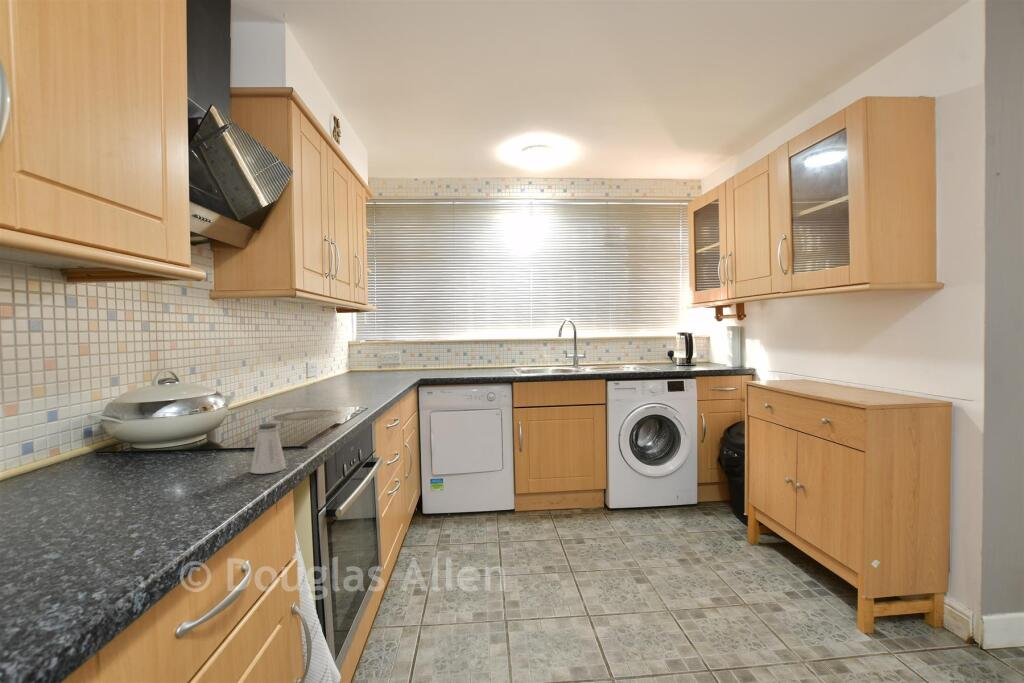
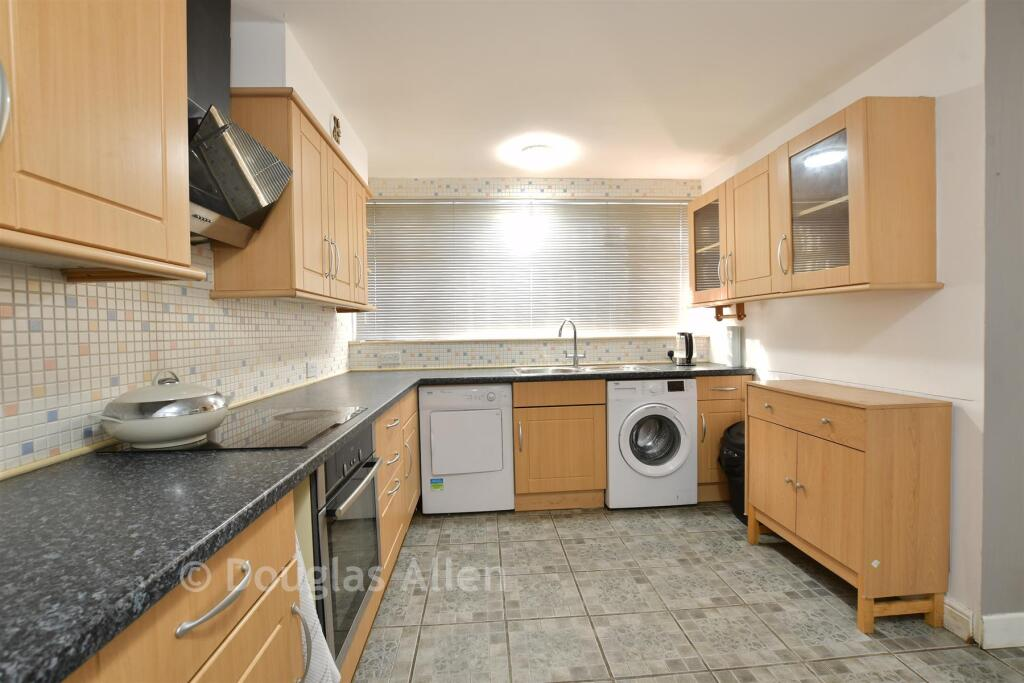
- saltshaker [249,422,287,475]
